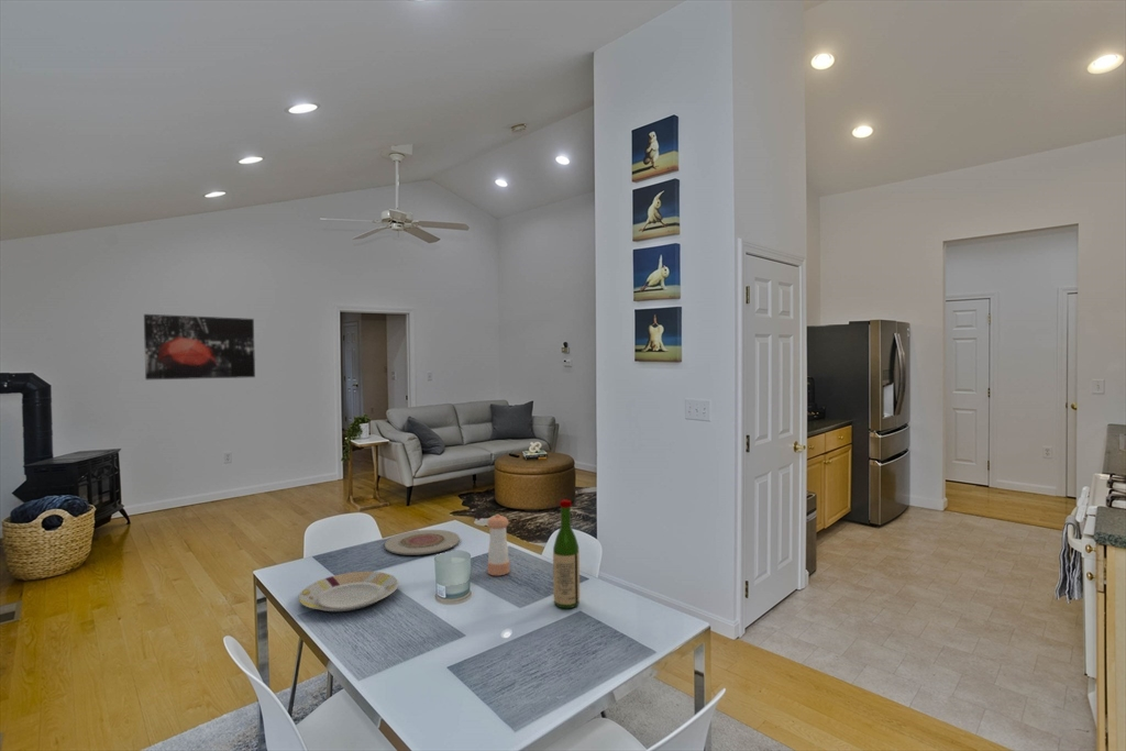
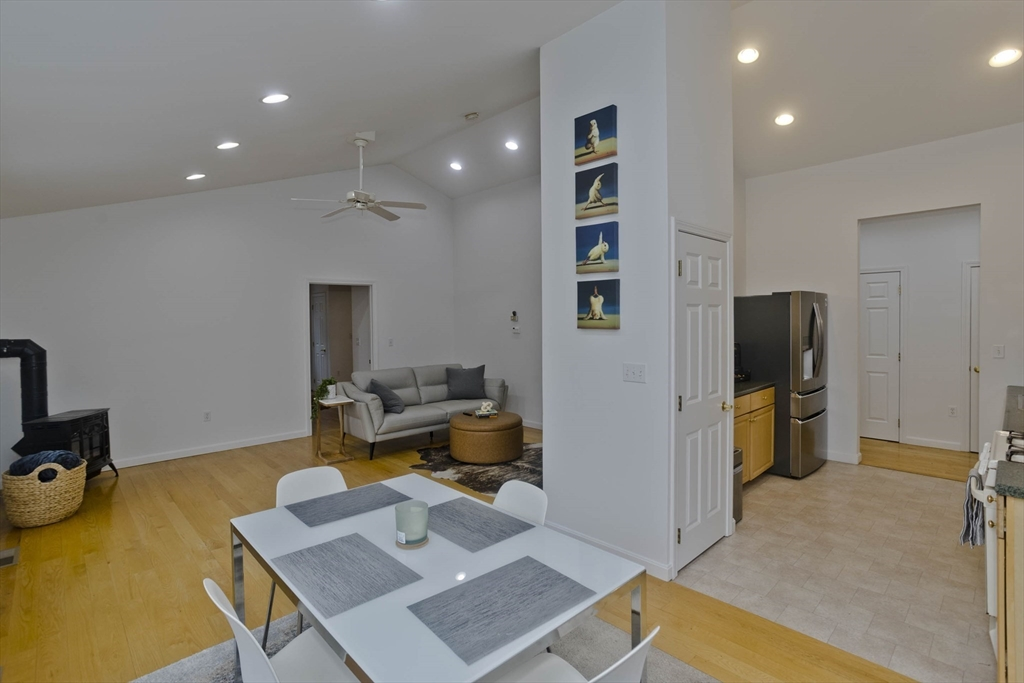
- plate [297,571,400,612]
- wall art [143,313,256,380]
- pepper shaker [486,513,510,576]
- plate [384,529,461,556]
- wine bottle [552,499,581,609]
